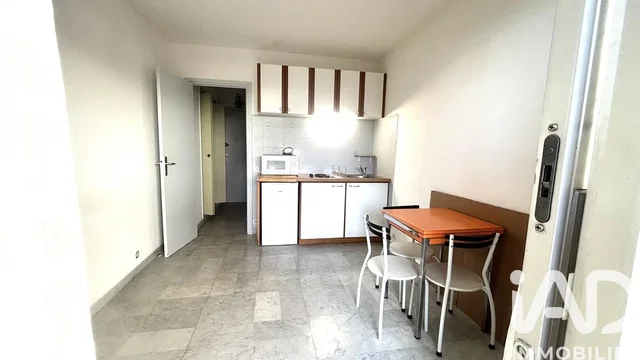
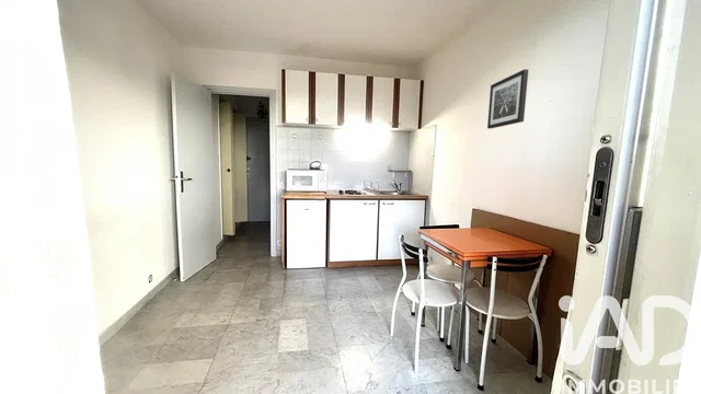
+ wall art [486,68,529,130]
